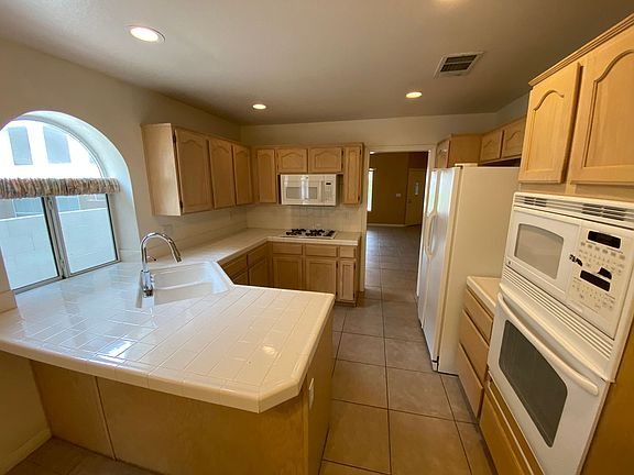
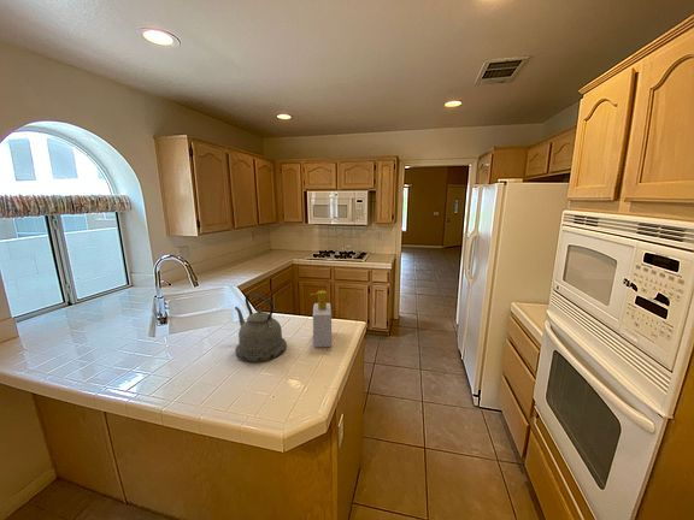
+ soap bottle [308,289,333,349]
+ kettle [234,292,288,364]
